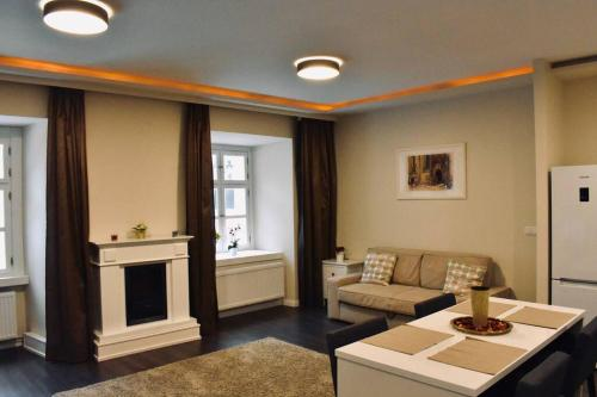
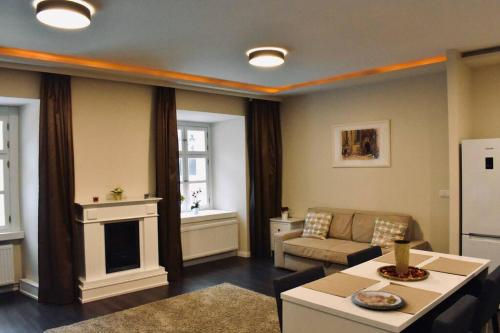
+ dish [350,290,406,311]
